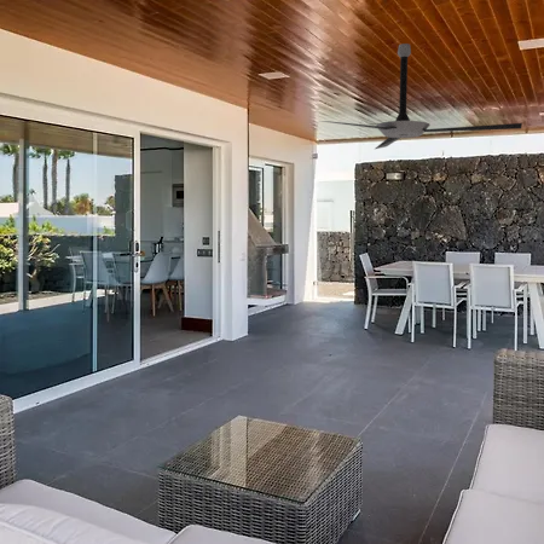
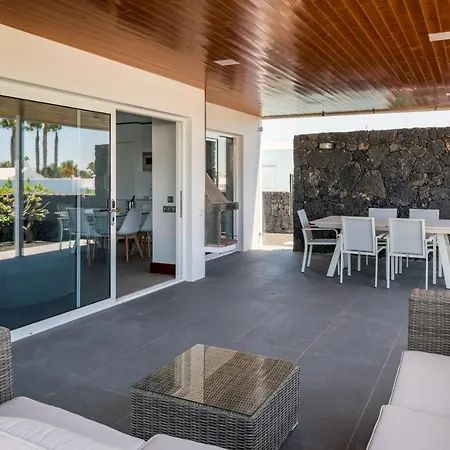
- ceiling fan [320,42,523,150]
